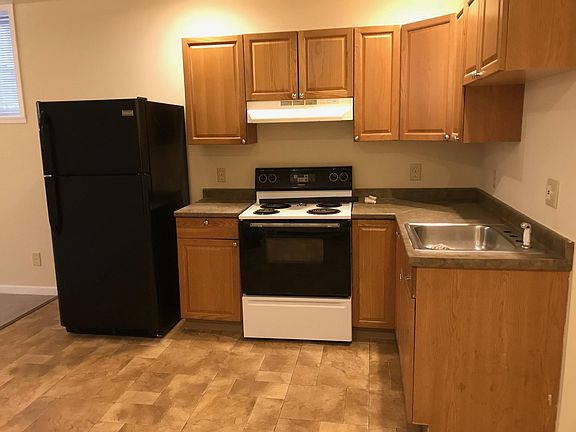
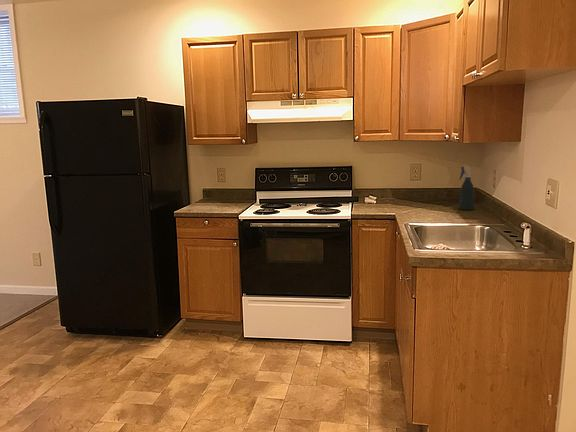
+ spray bottle [458,166,476,211]
